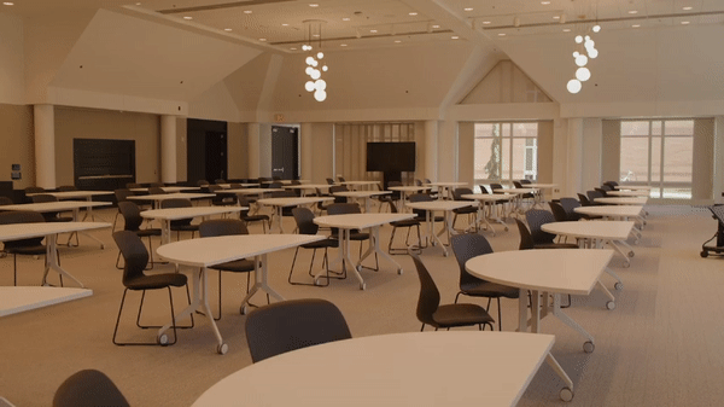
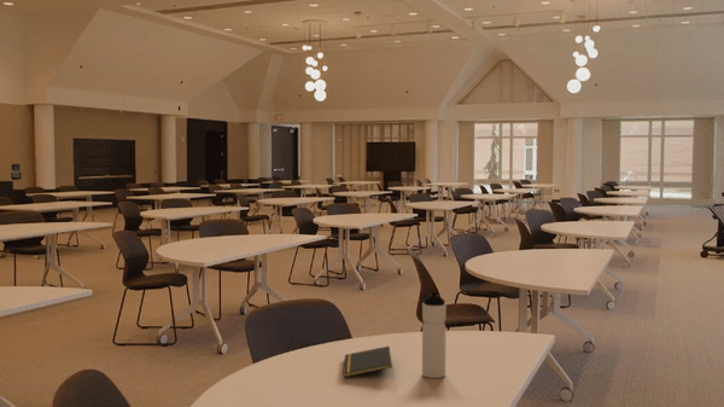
+ water bottle [421,291,448,379]
+ notepad [341,345,393,378]
